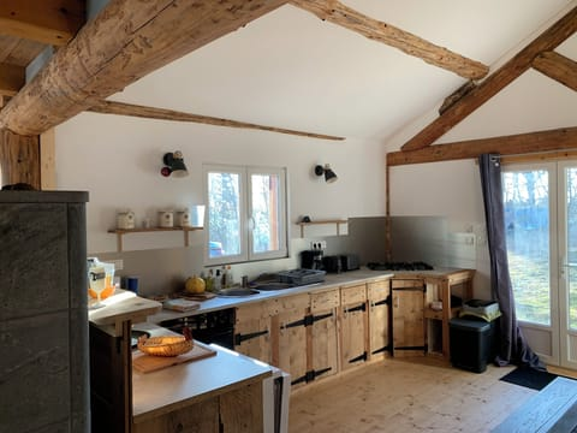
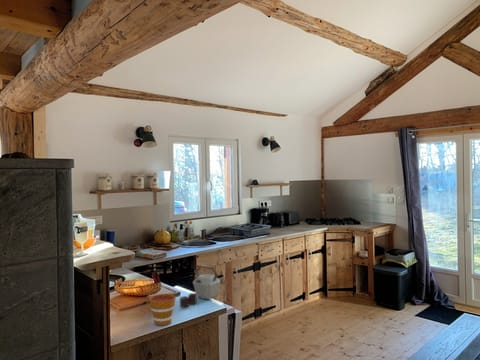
+ kettle [179,264,222,309]
+ cup [146,293,177,326]
